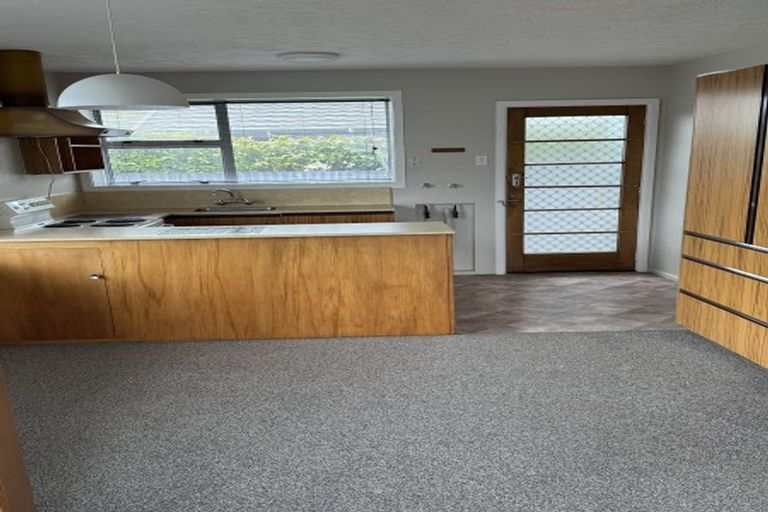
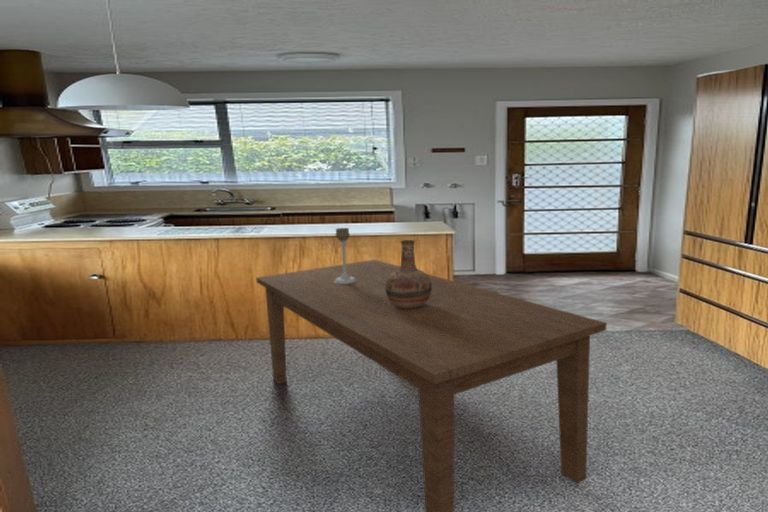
+ dining table [255,259,608,512]
+ candle holder [334,227,356,284]
+ vase [385,239,432,309]
